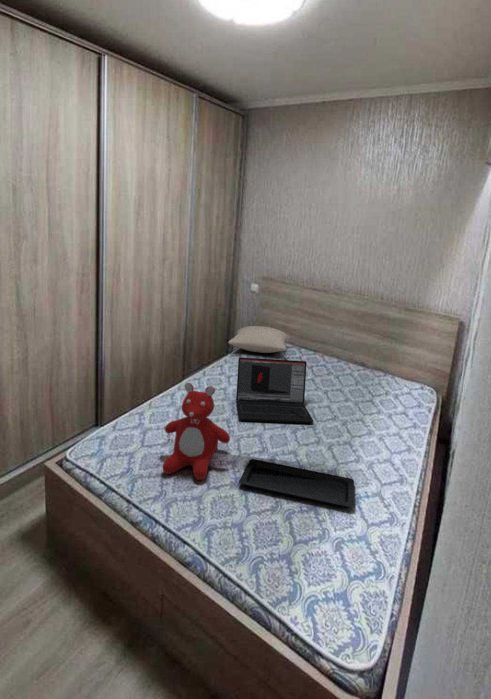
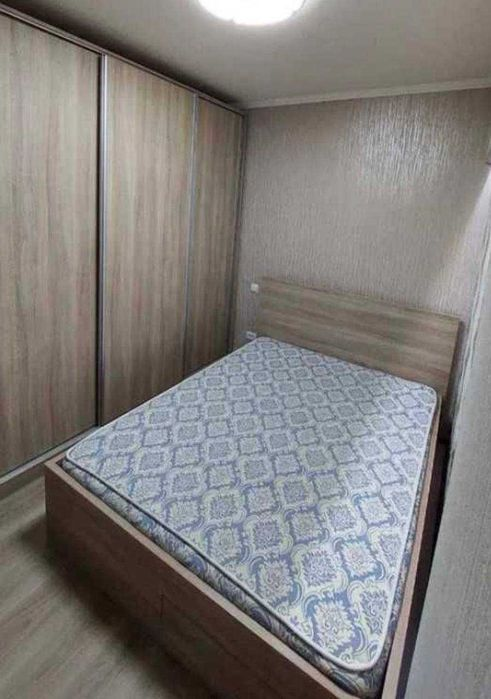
- laptop [235,356,315,424]
- pillow [227,325,291,354]
- serving tray [238,458,355,508]
- teddy bear [162,382,231,481]
